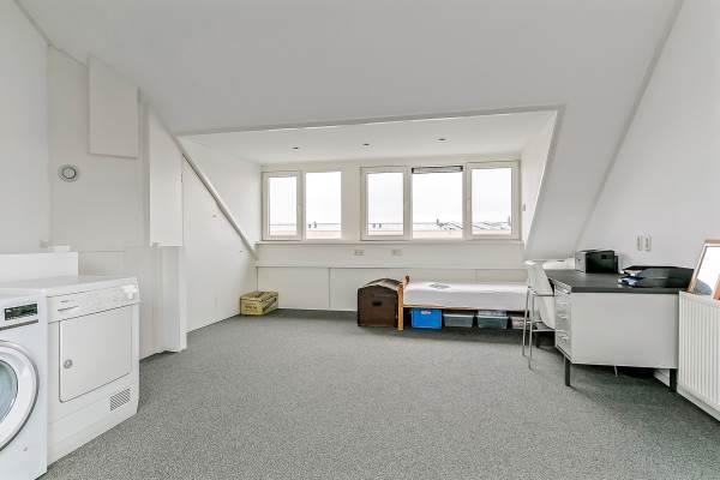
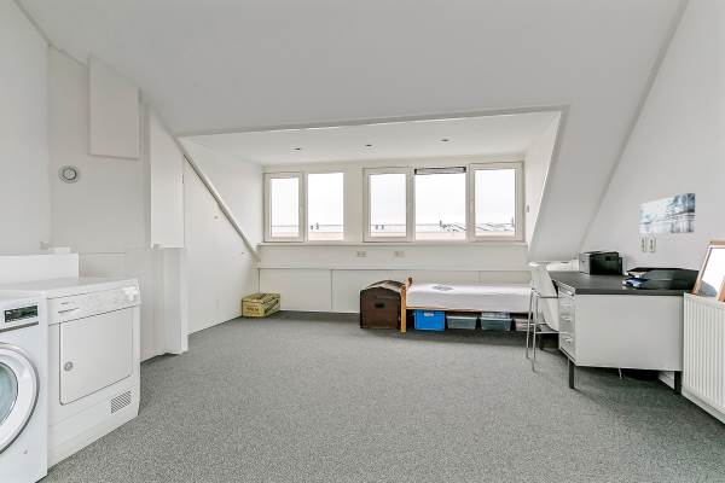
+ wall art [639,192,696,235]
